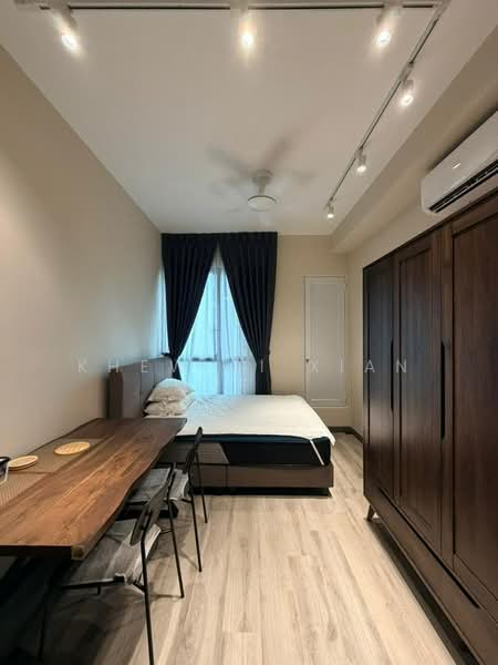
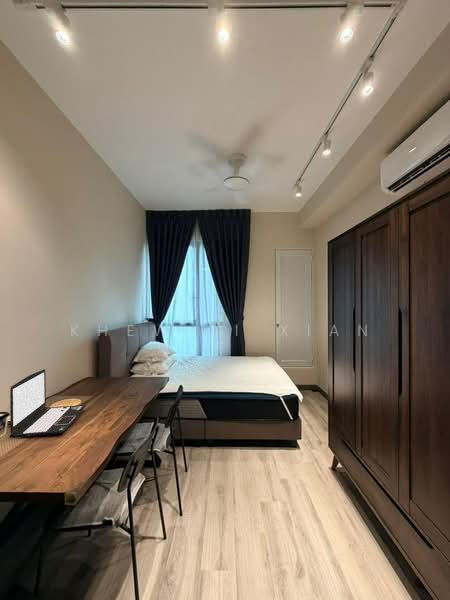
+ laptop [8,368,87,439]
